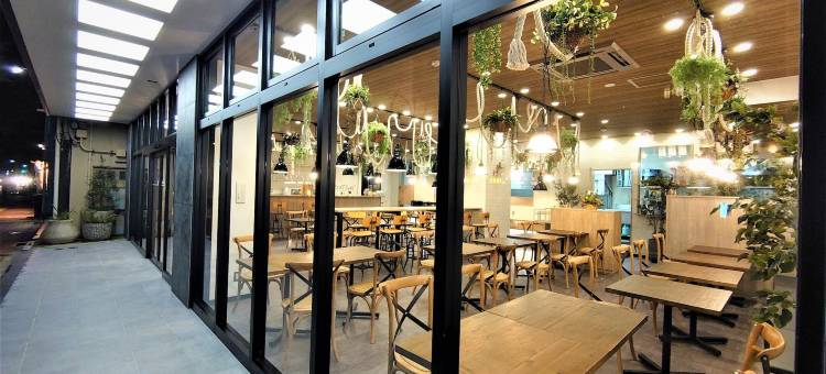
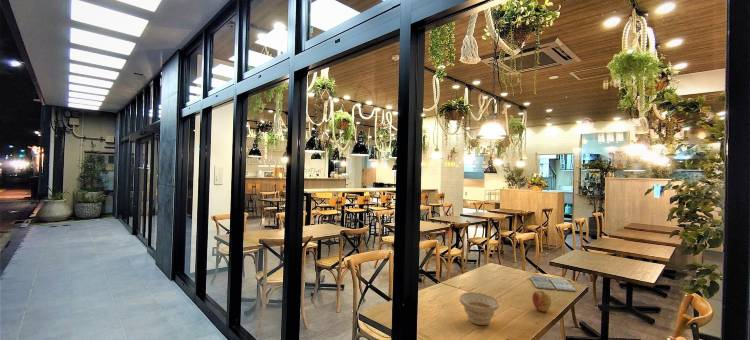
+ apple [531,290,552,313]
+ drink coaster [529,275,577,293]
+ bowl [459,291,500,326]
